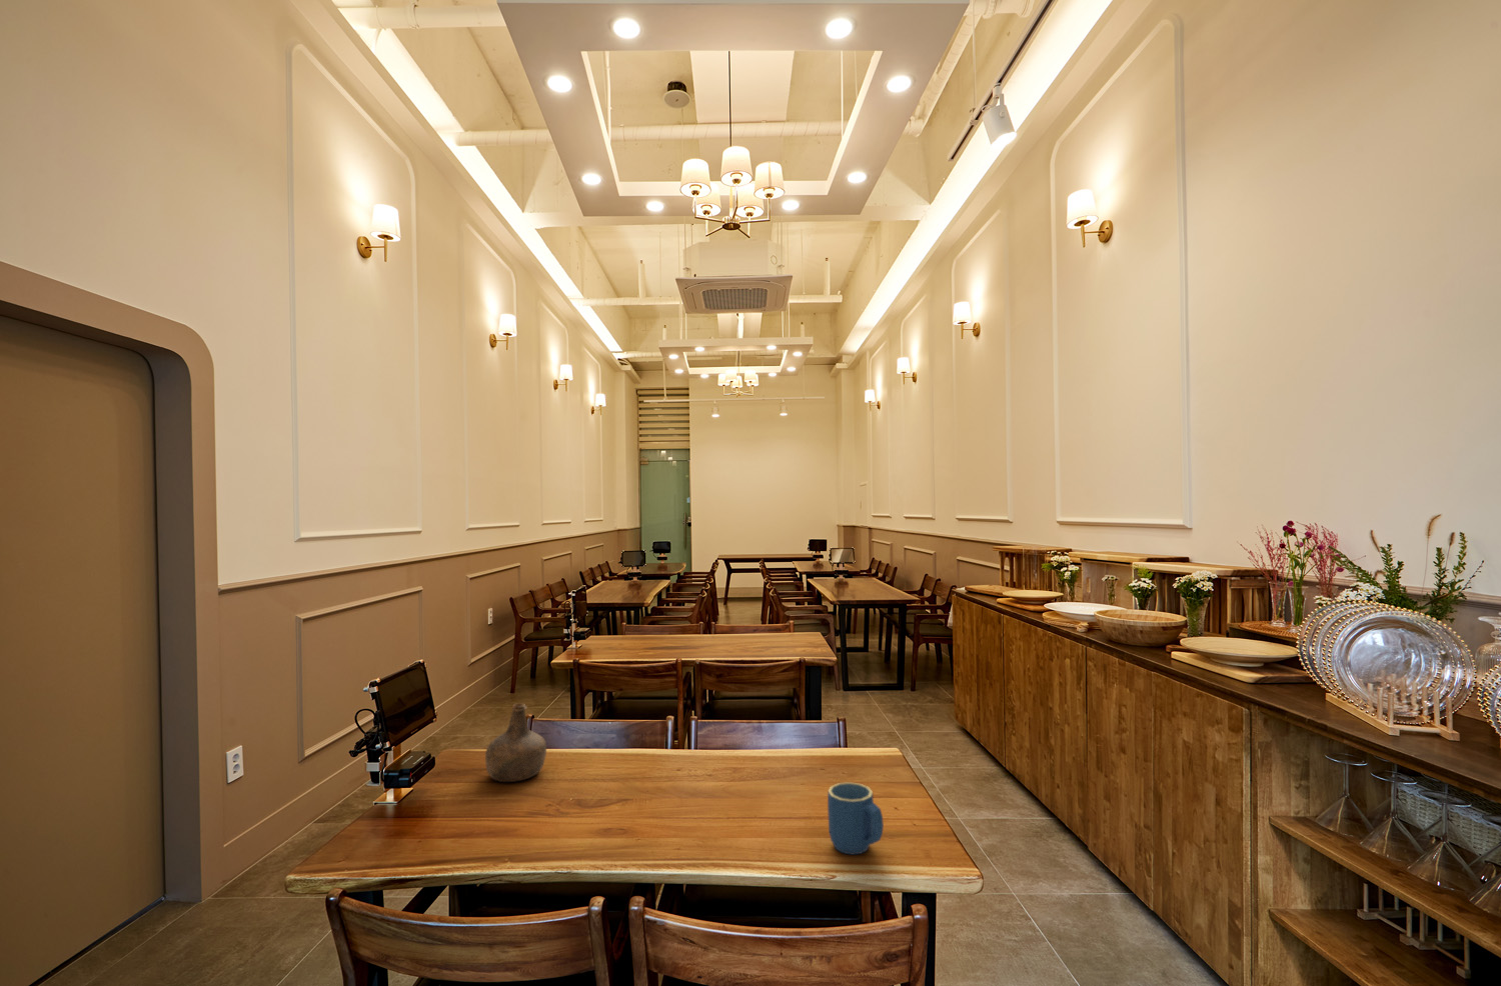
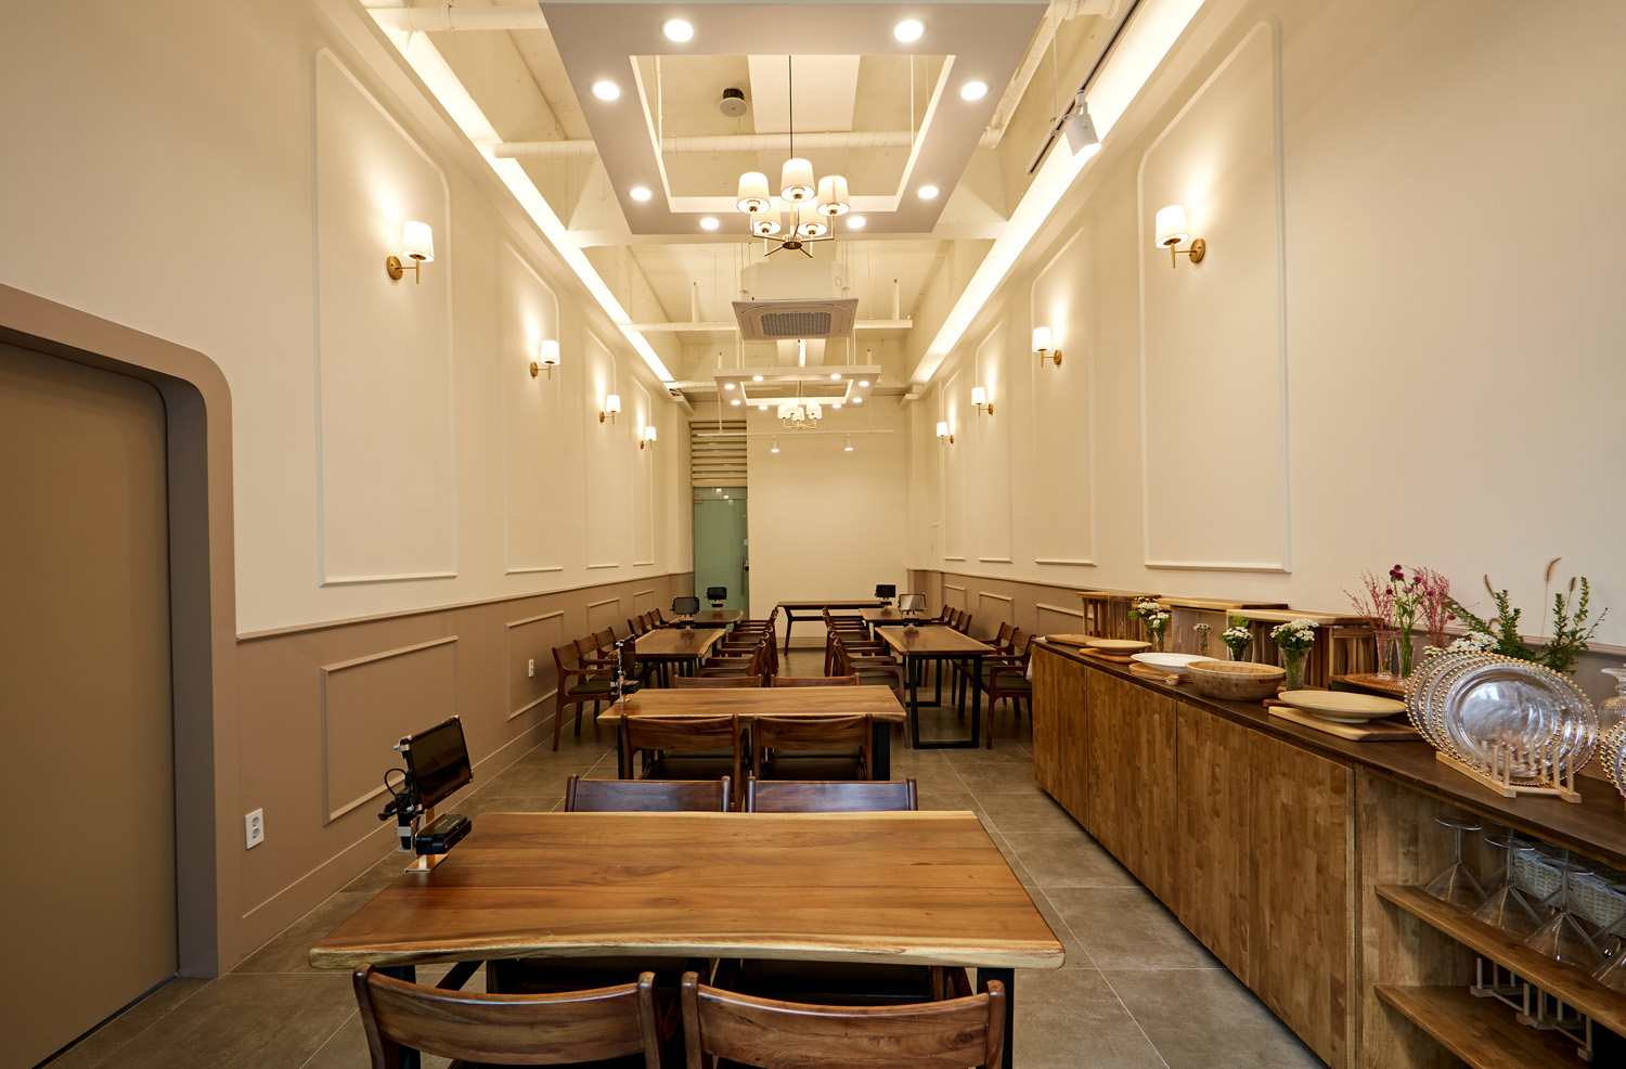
- bottle [485,702,547,784]
- mug [827,781,884,856]
